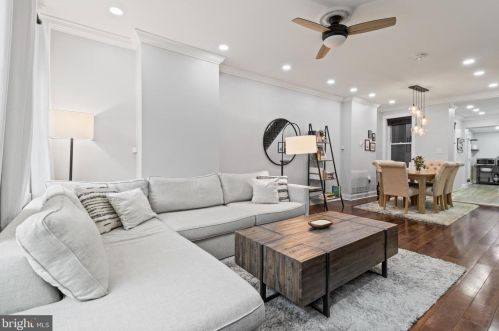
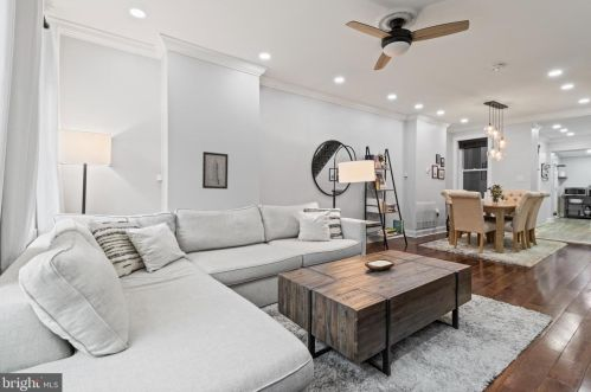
+ wall art [201,150,229,191]
